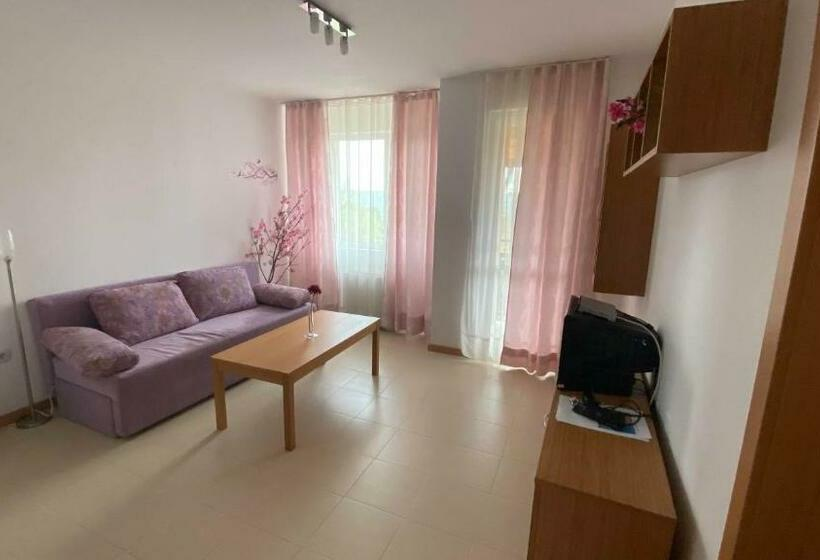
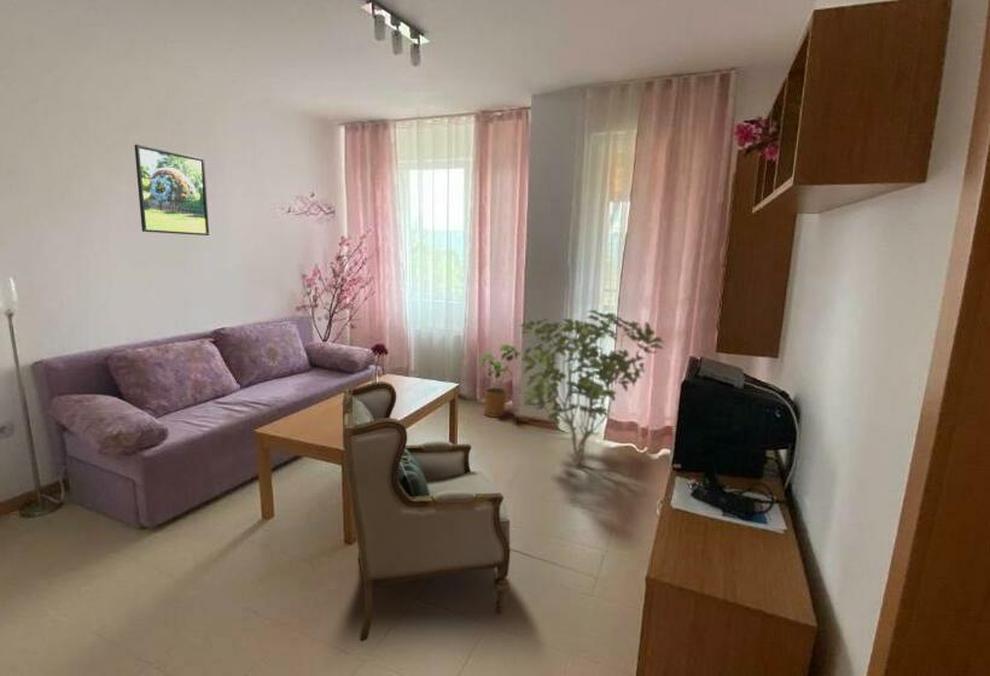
+ armchair [340,380,512,642]
+ house plant [479,343,522,419]
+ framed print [133,144,210,237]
+ shrub [519,309,664,468]
